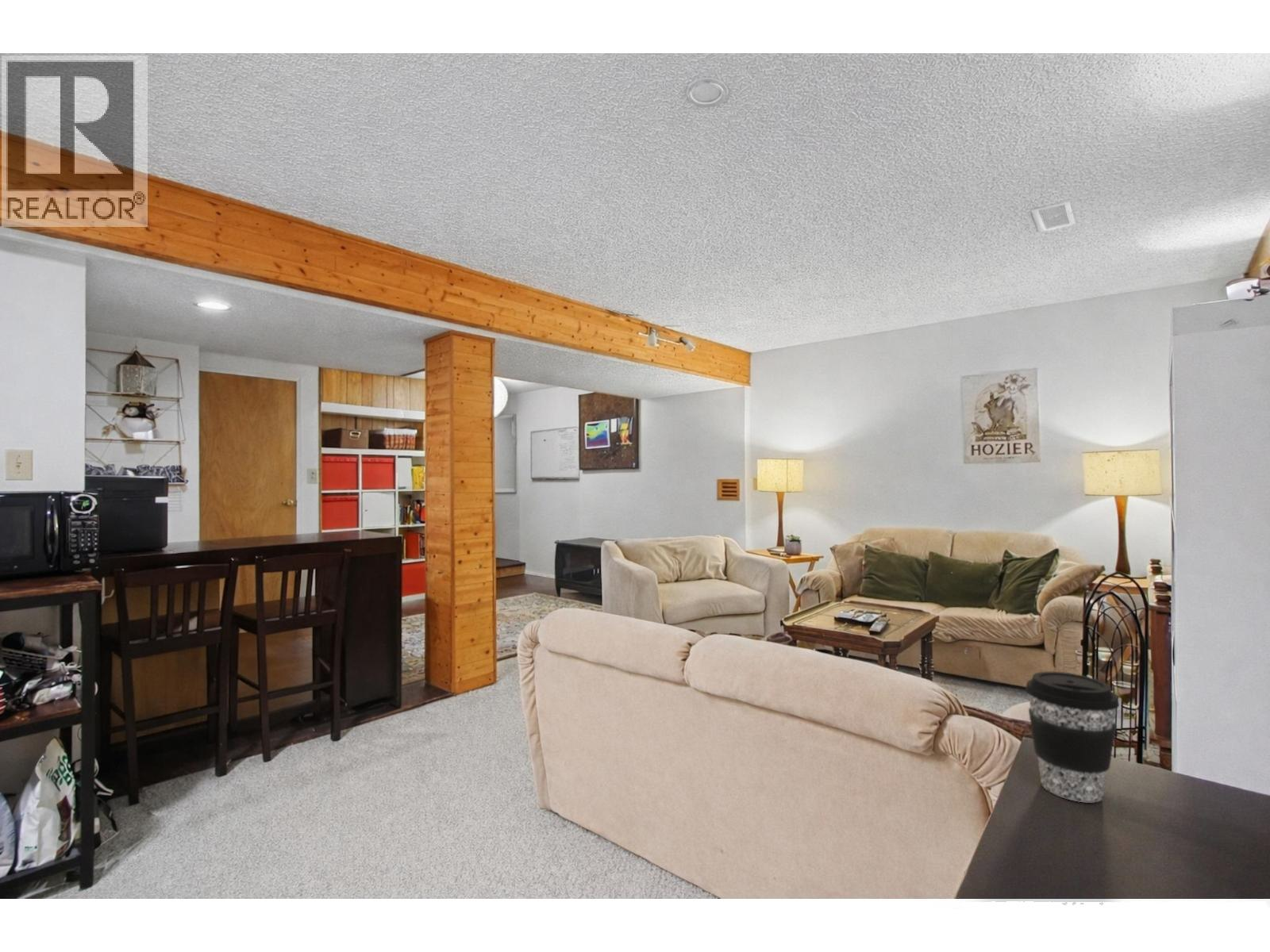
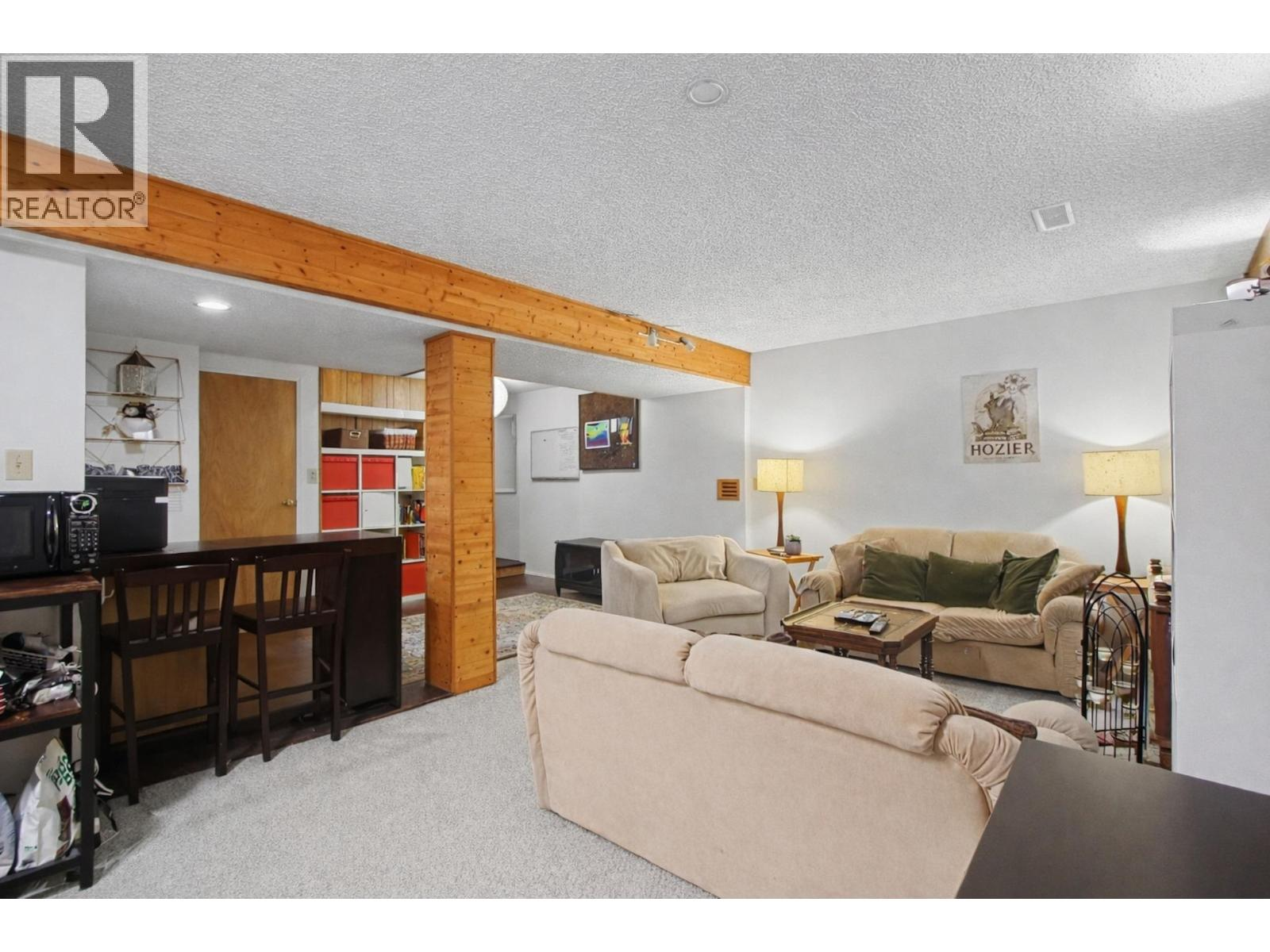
- coffee cup [1025,671,1120,803]
